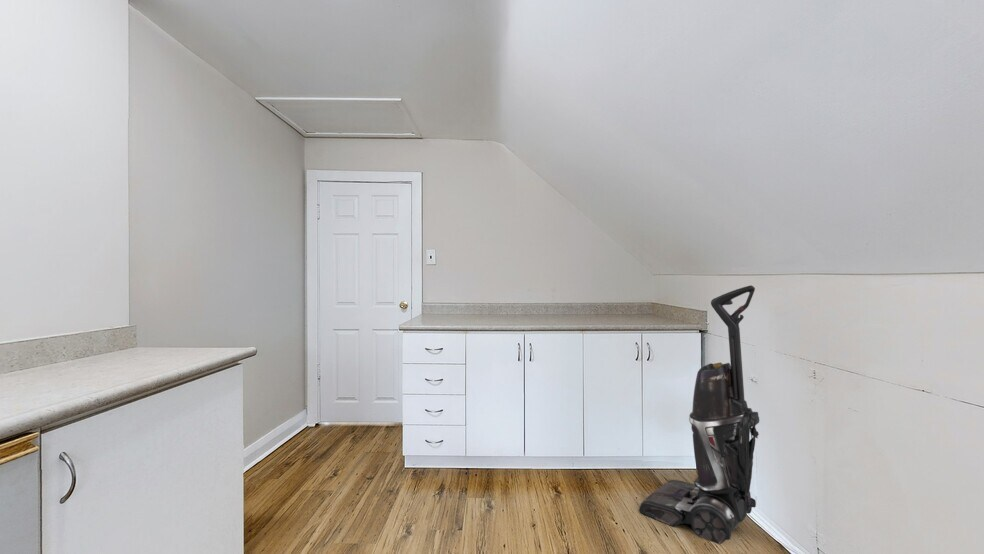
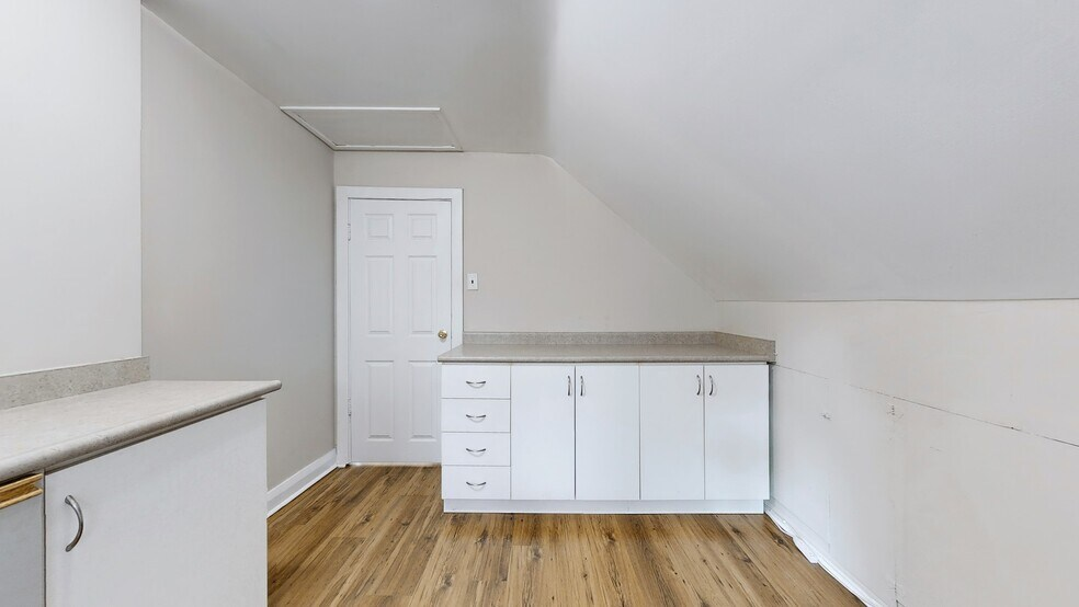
- vacuum cleaner [638,284,760,545]
